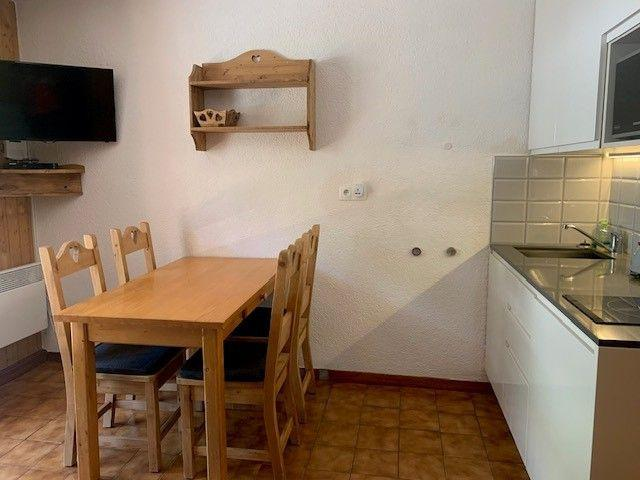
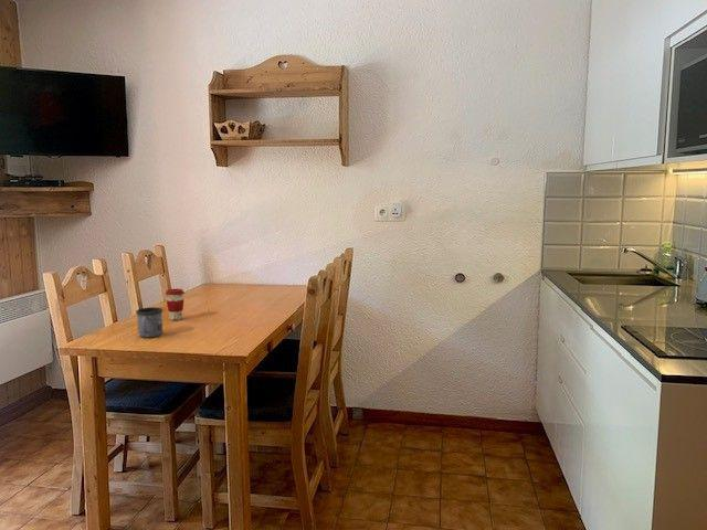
+ coffee cup [165,288,186,321]
+ mug [135,306,163,339]
